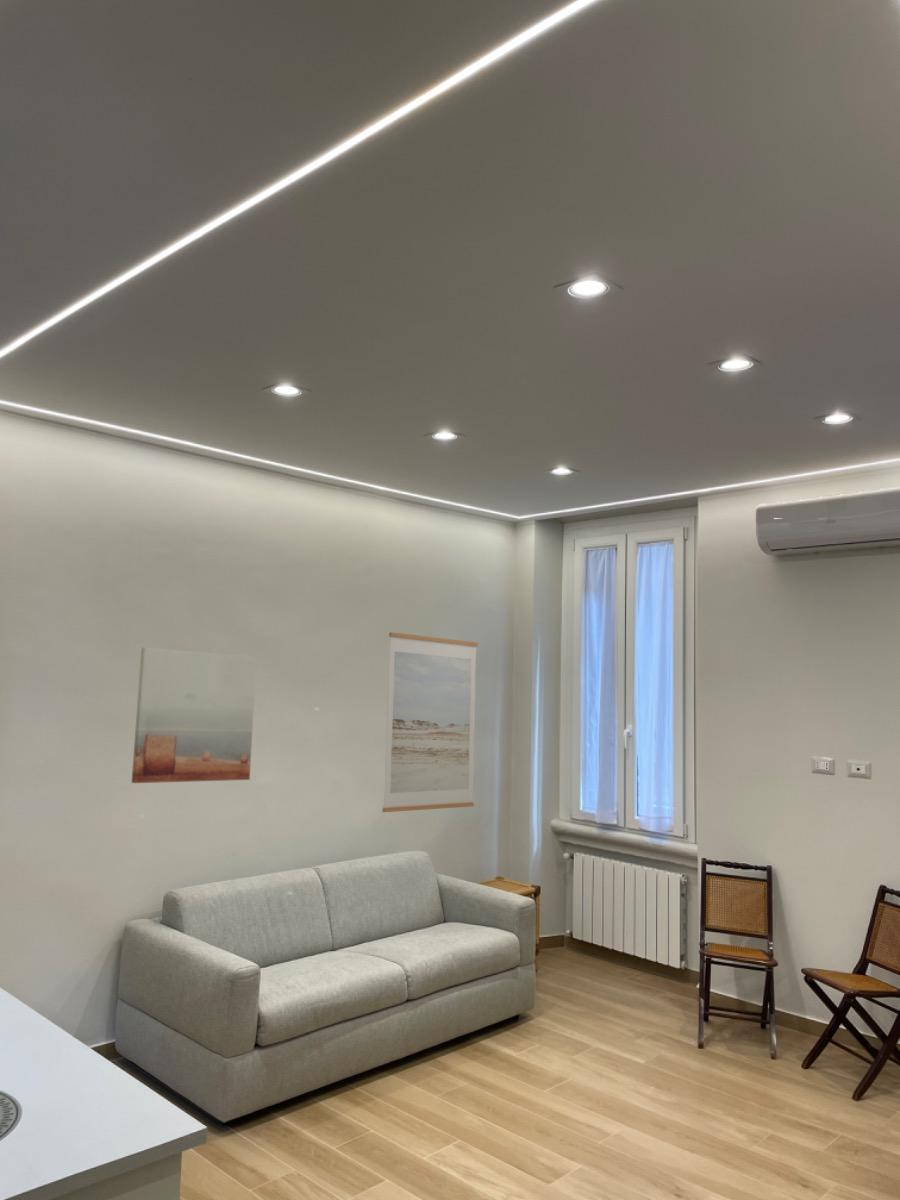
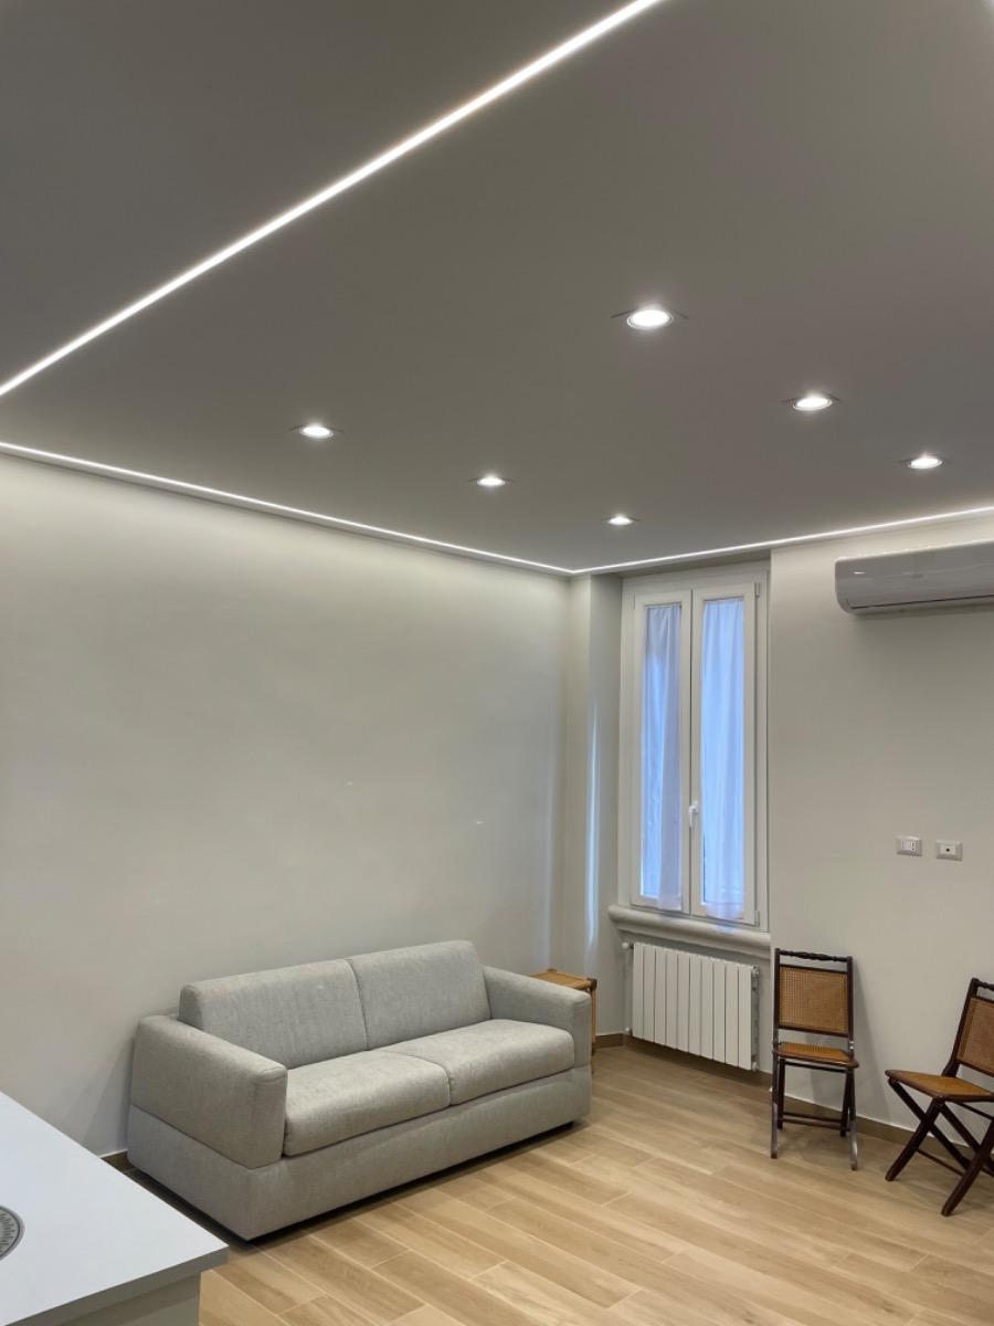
- wall art [131,647,258,784]
- wall art [381,631,479,813]
